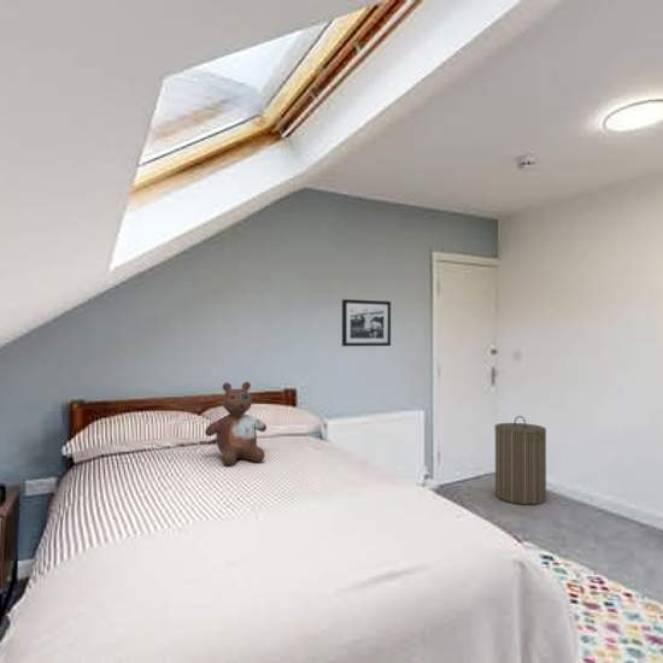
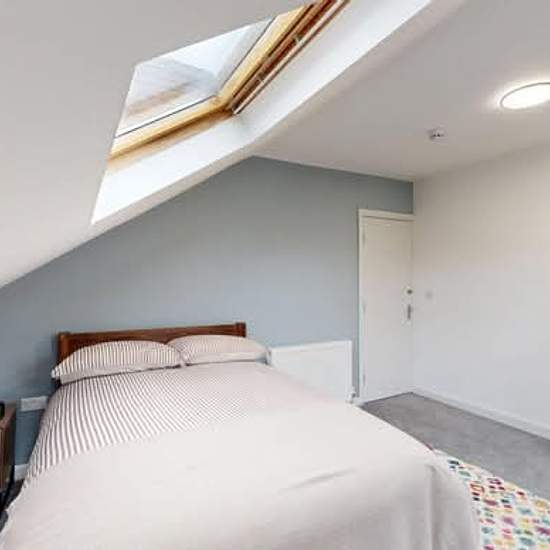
- laundry hamper [493,415,547,505]
- picture frame [341,298,392,347]
- stuffed bear [204,381,268,467]
